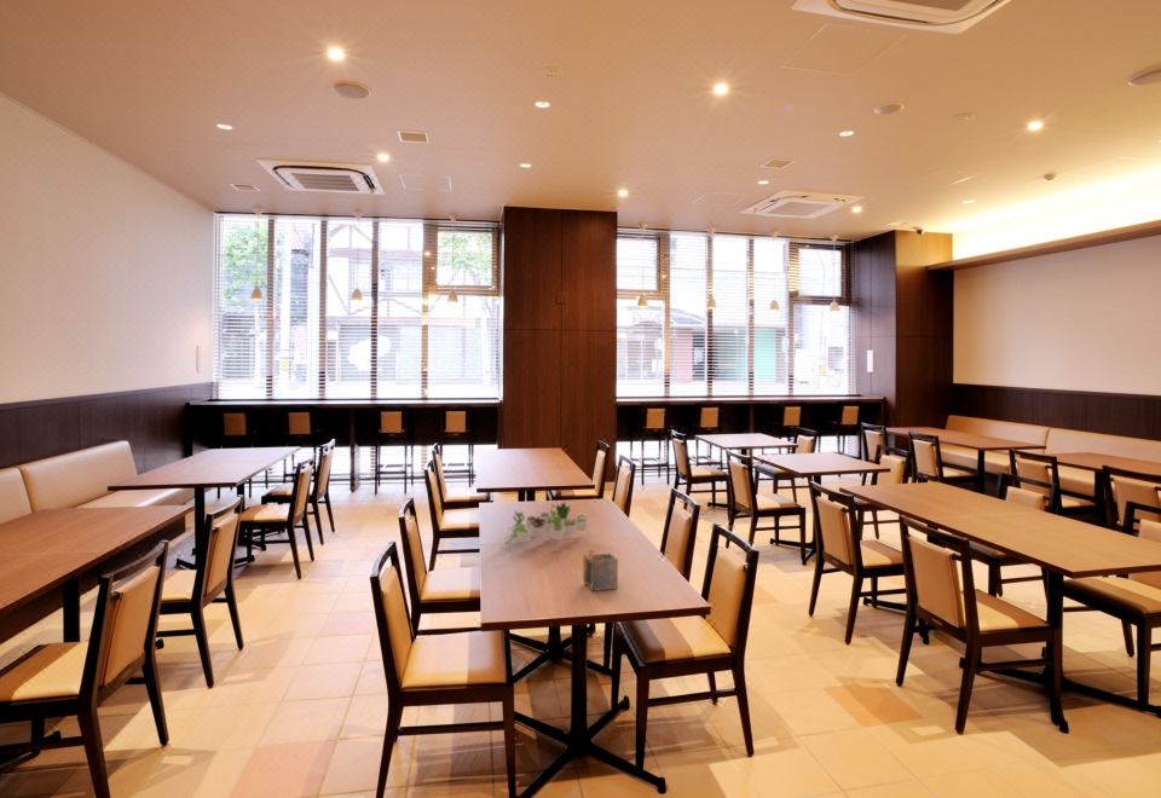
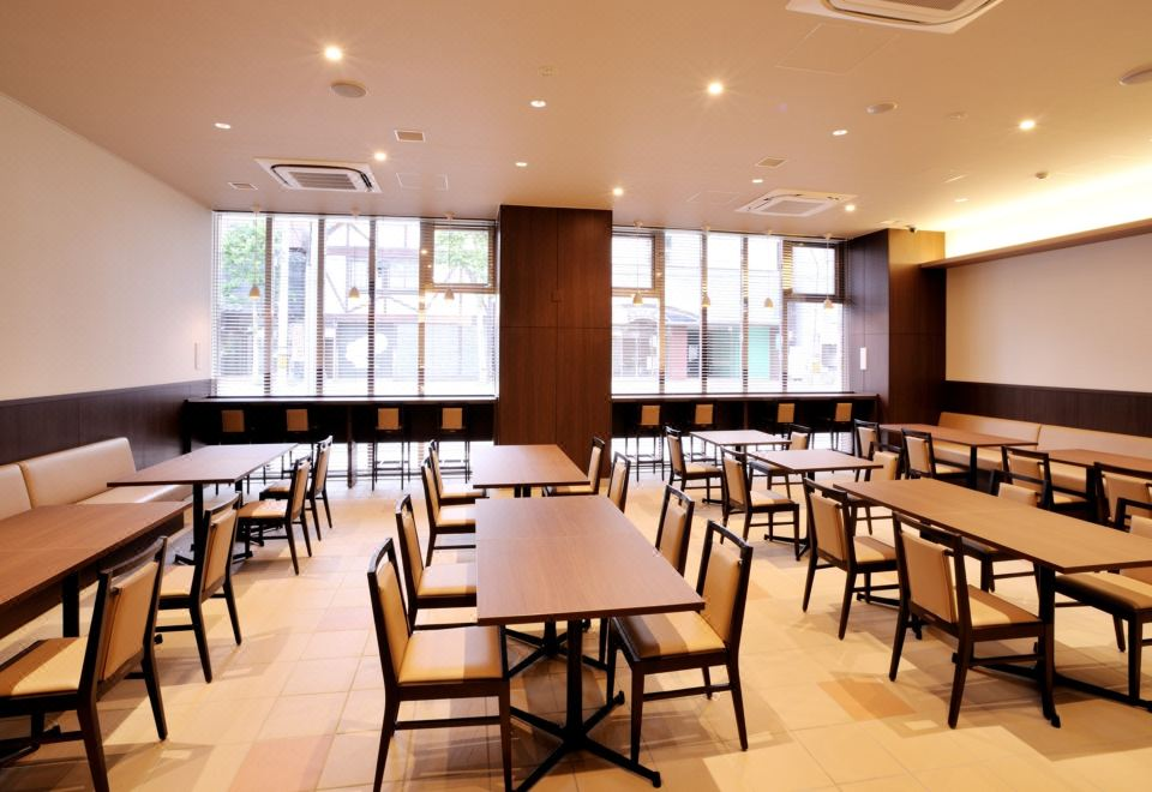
- succulent plant [503,501,589,547]
- napkin holder [582,547,619,592]
